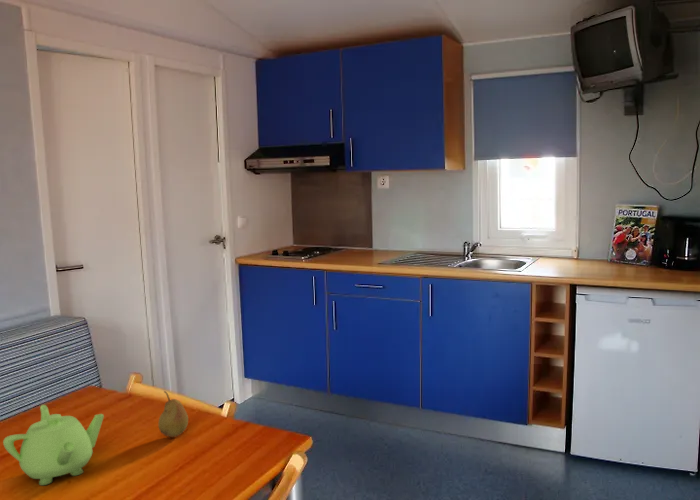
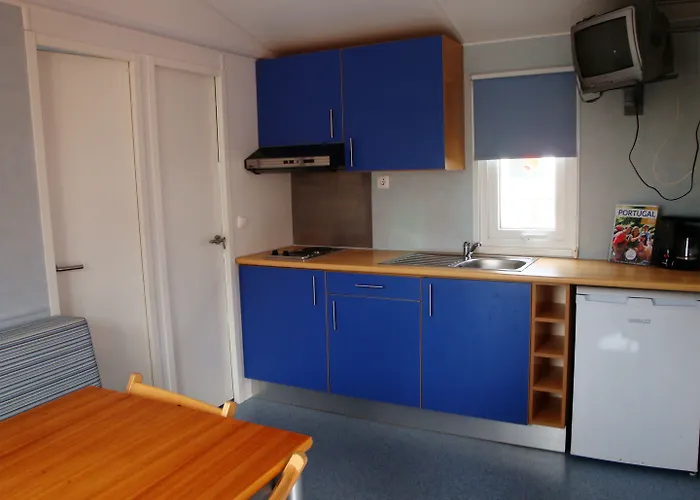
- teapot [2,404,105,486]
- fruit [157,390,189,438]
